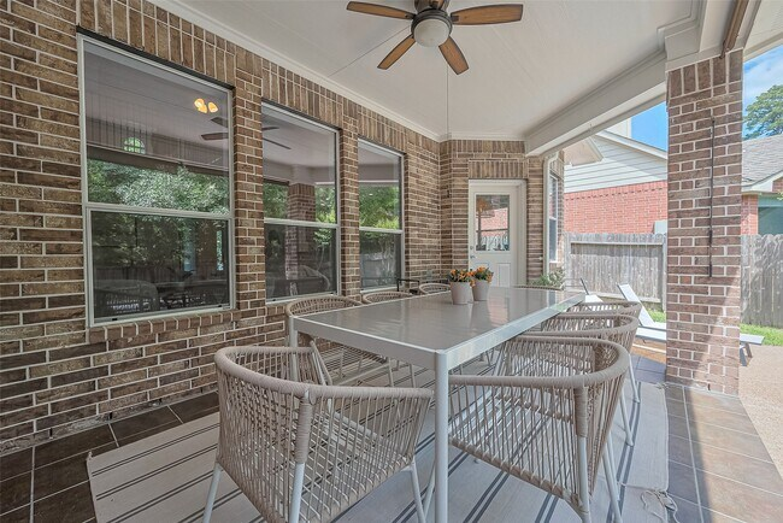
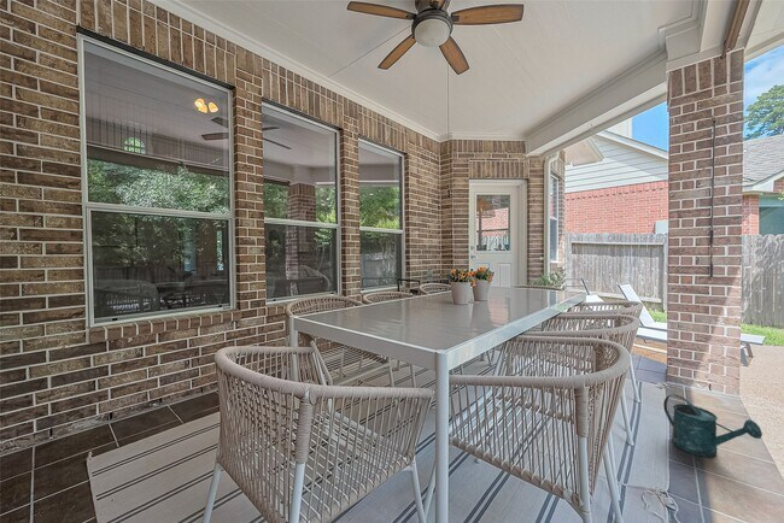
+ watering can [662,394,763,458]
